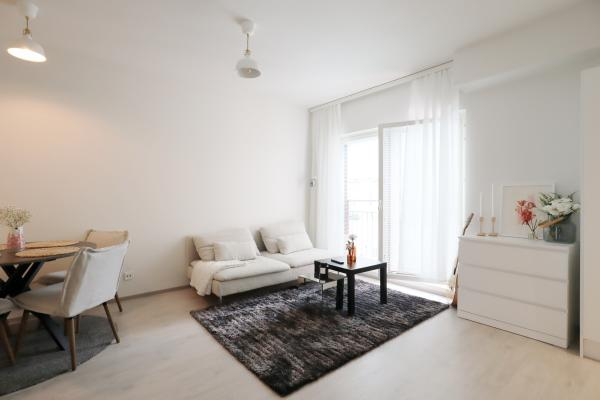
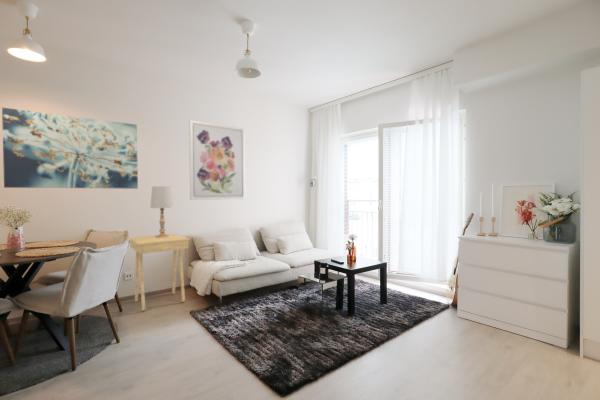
+ wall art [1,107,139,190]
+ table lamp [149,185,174,238]
+ side table [128,233,191,312]
+ wall art [188,119,246,201]
